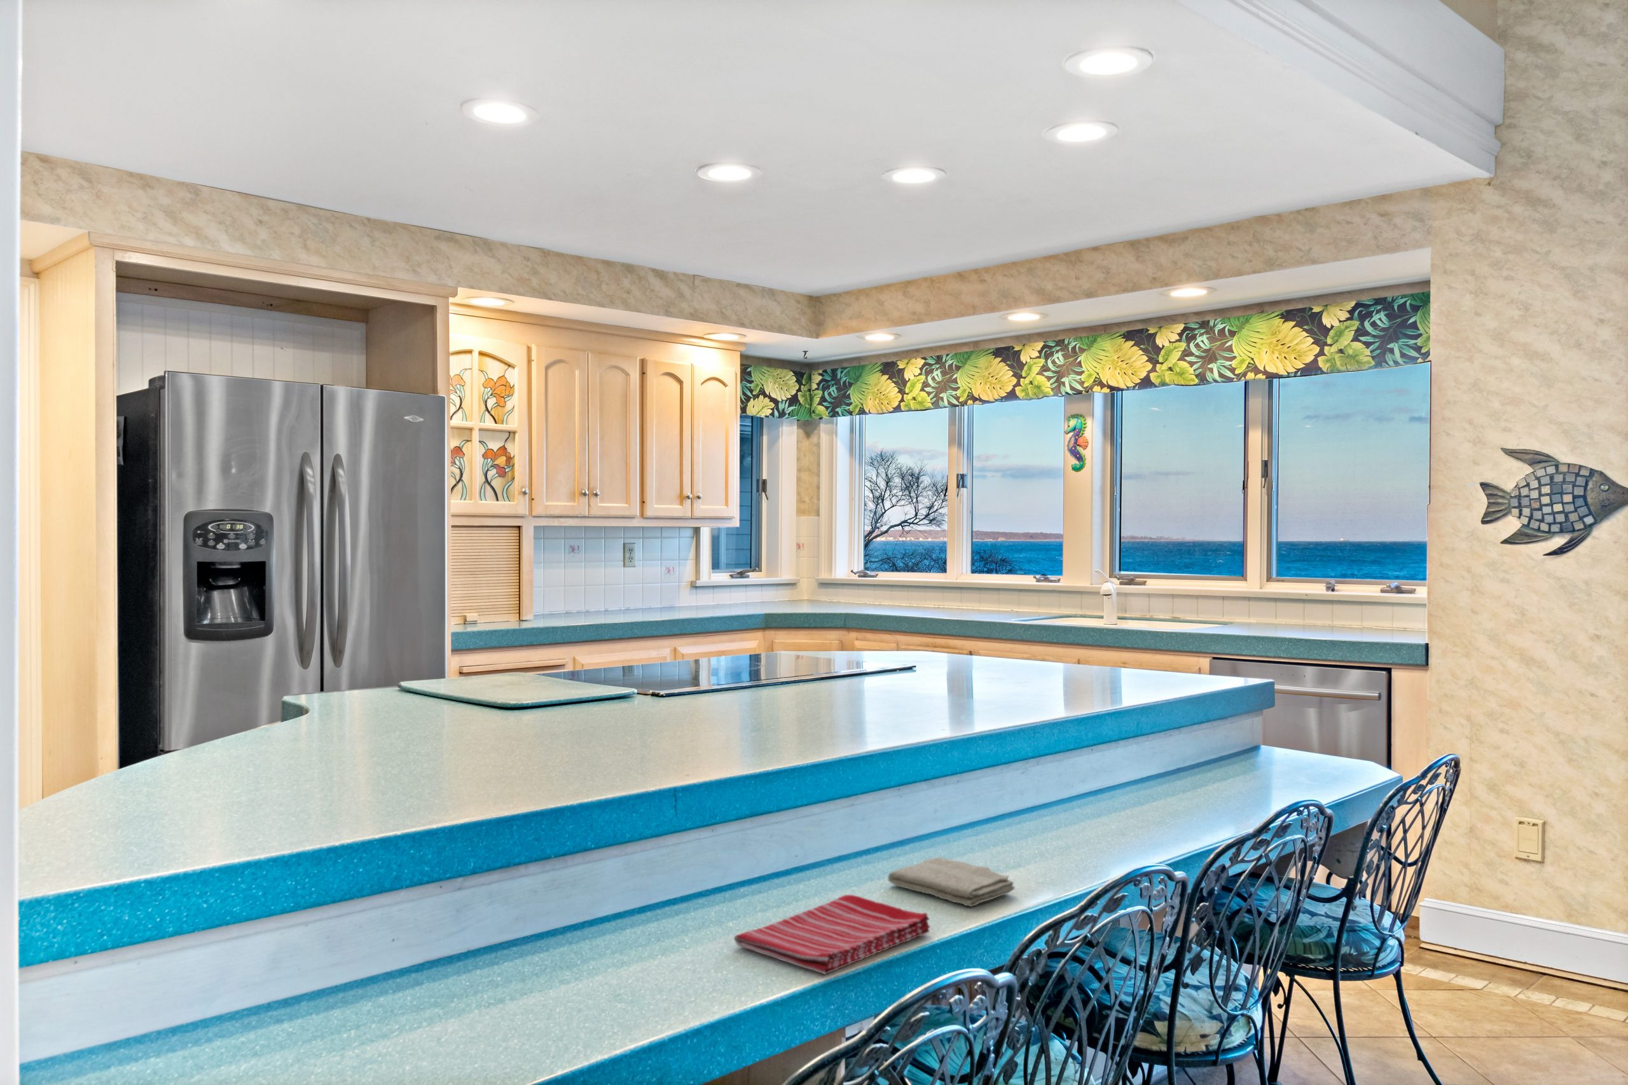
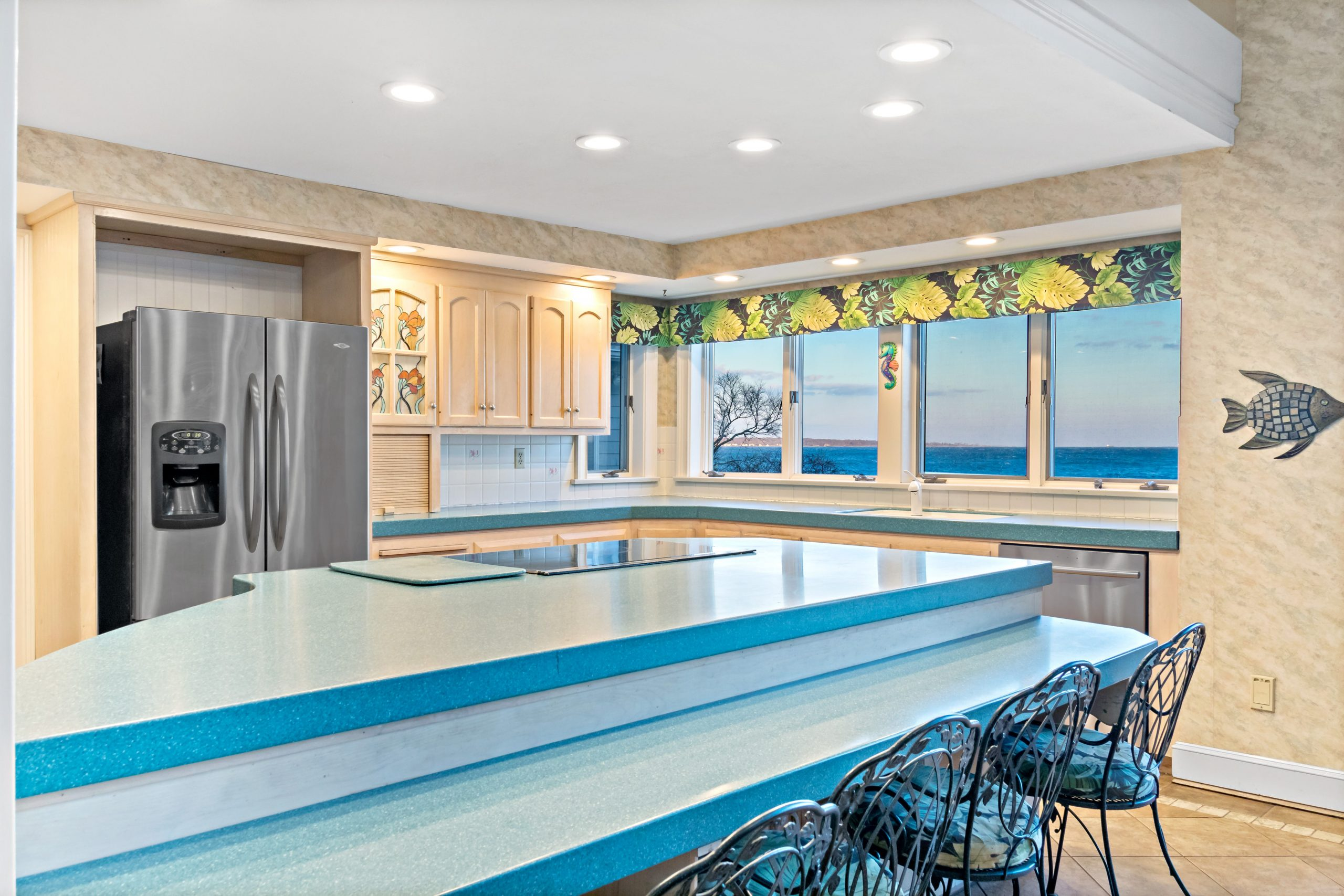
- washcloth [887,857,1015,907]
- dish towel [733,895,930,975]
